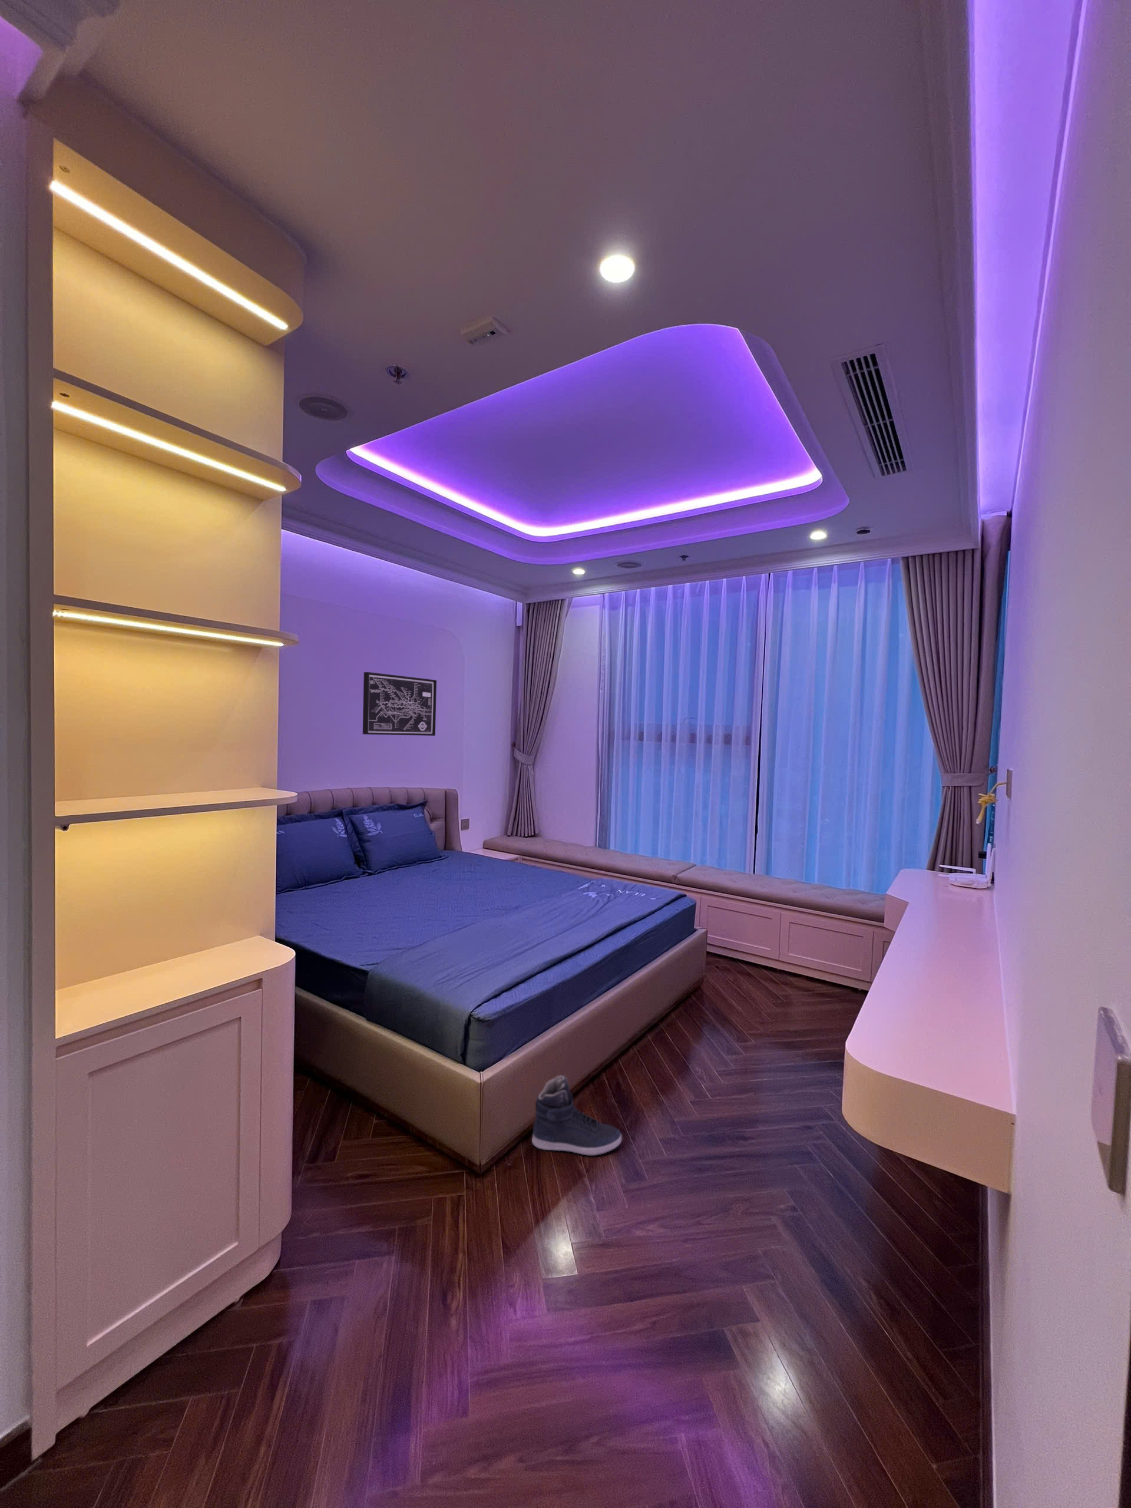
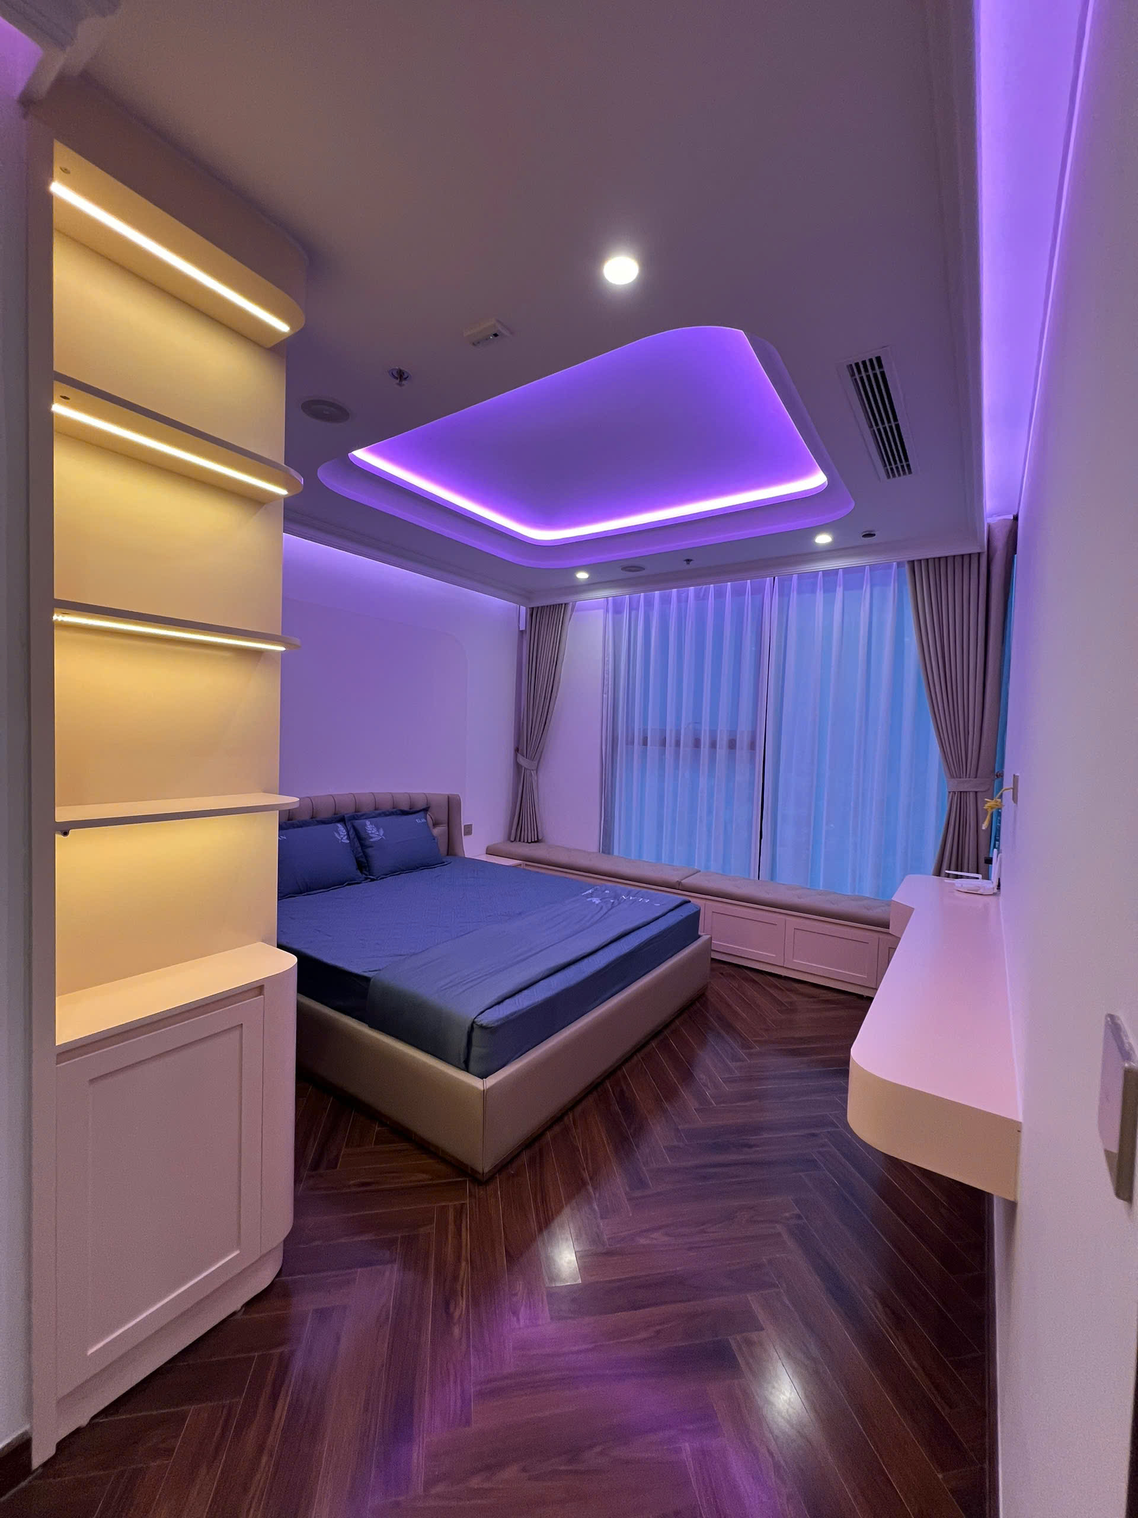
- wall art [362,672,437,736]
- sneaker [531,1075,623,1157]
